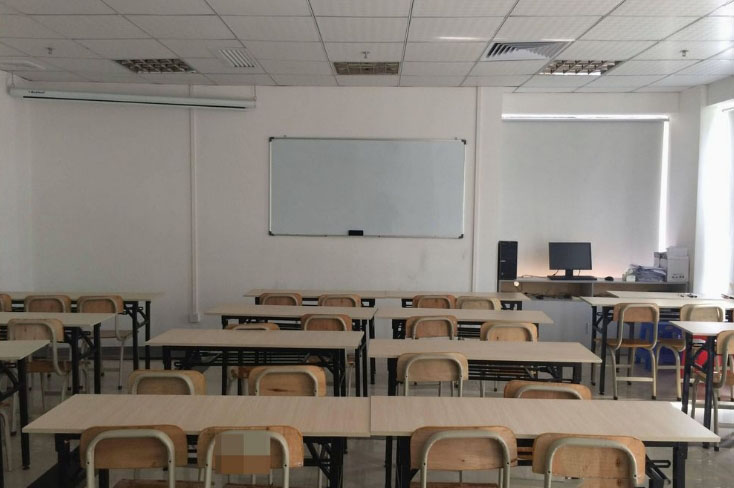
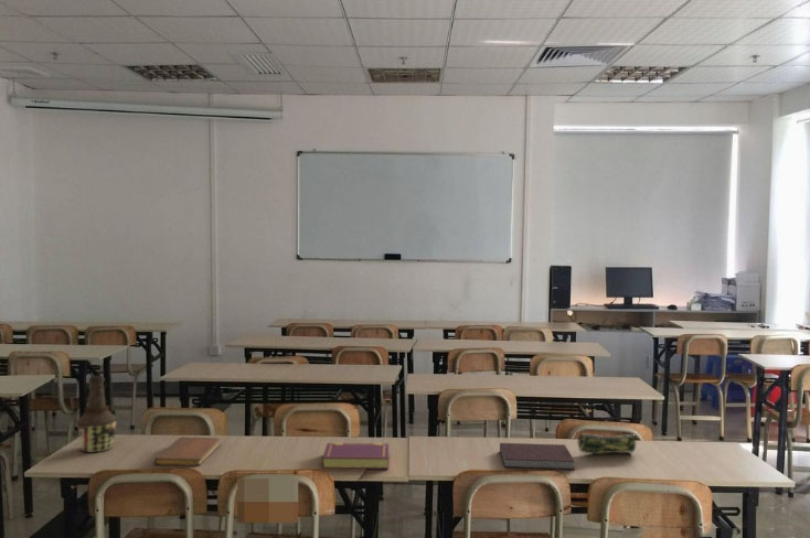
+ pencil case [577,432,637,455]
+ notebook [499,442,576,471]
+ book [321,442,390,471]
+ notebook [153,435,222,467]
+ bottle [75,375,118,454]
